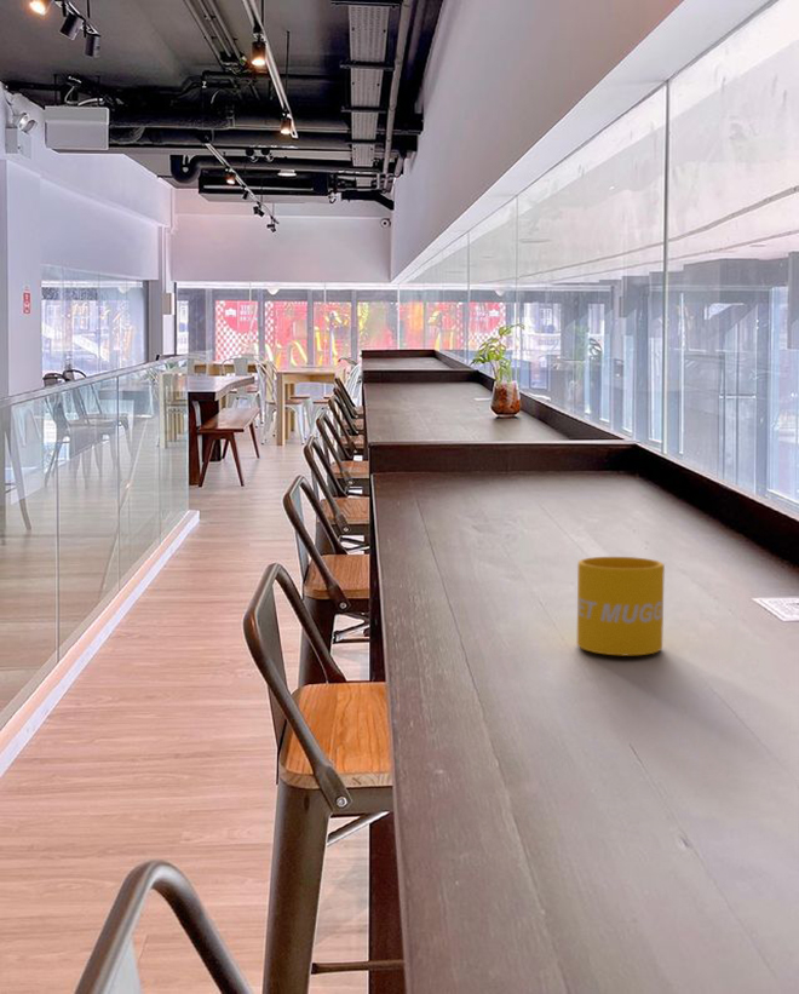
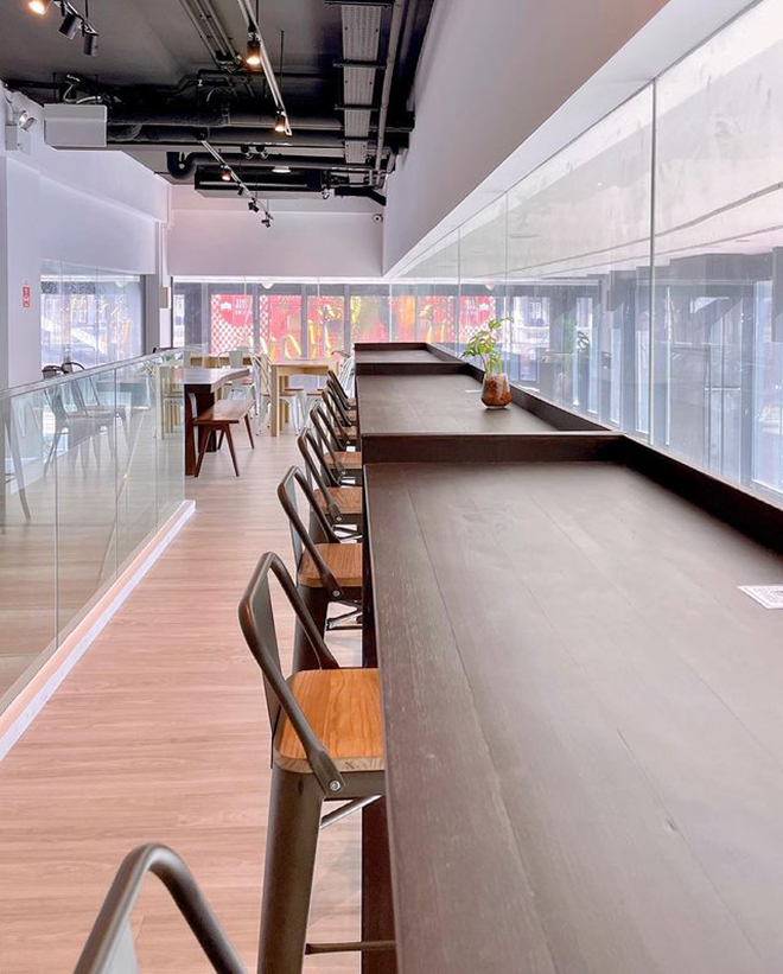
- mug [576,556,666,656]
